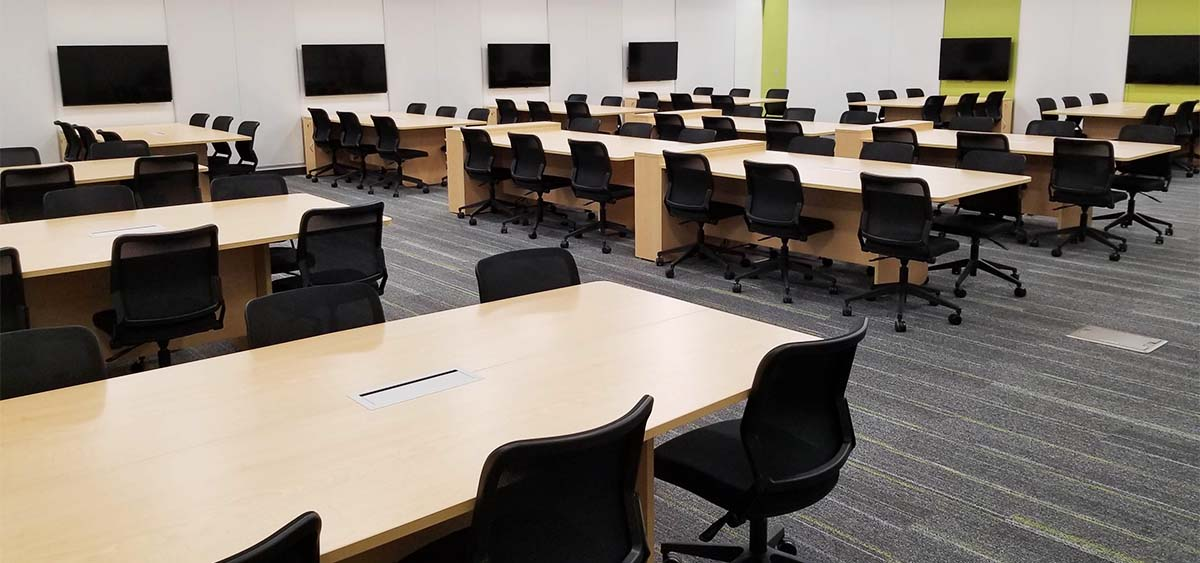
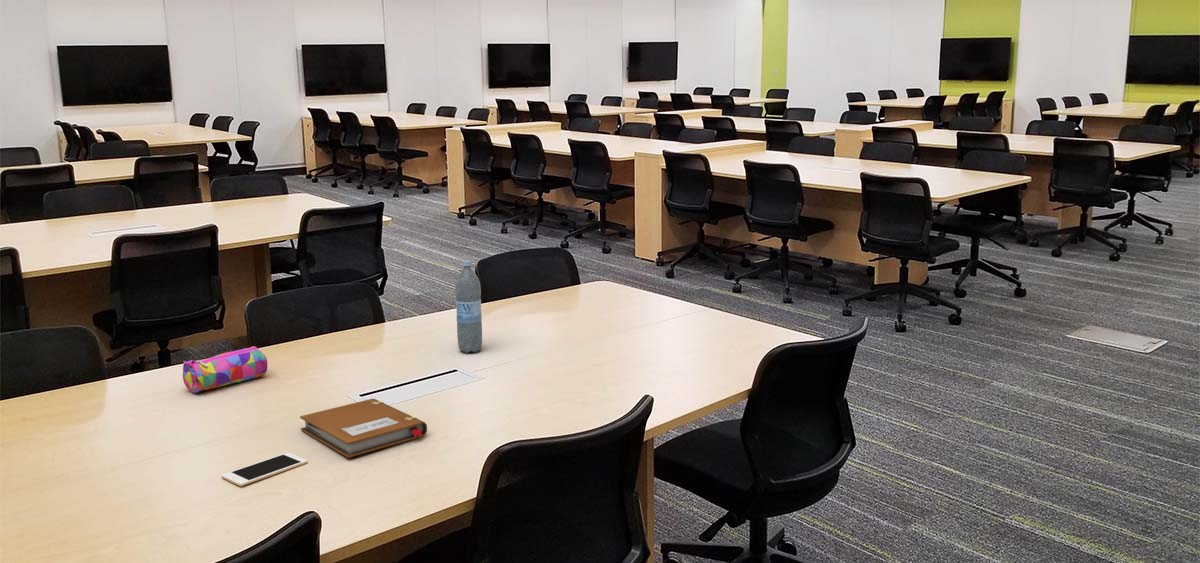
+ cell phone [221,452,308,487]
+ notebook [299,398,428,459]
+ water bottle [454,259,483,354]
+ pencil case [182,345,268,394]
